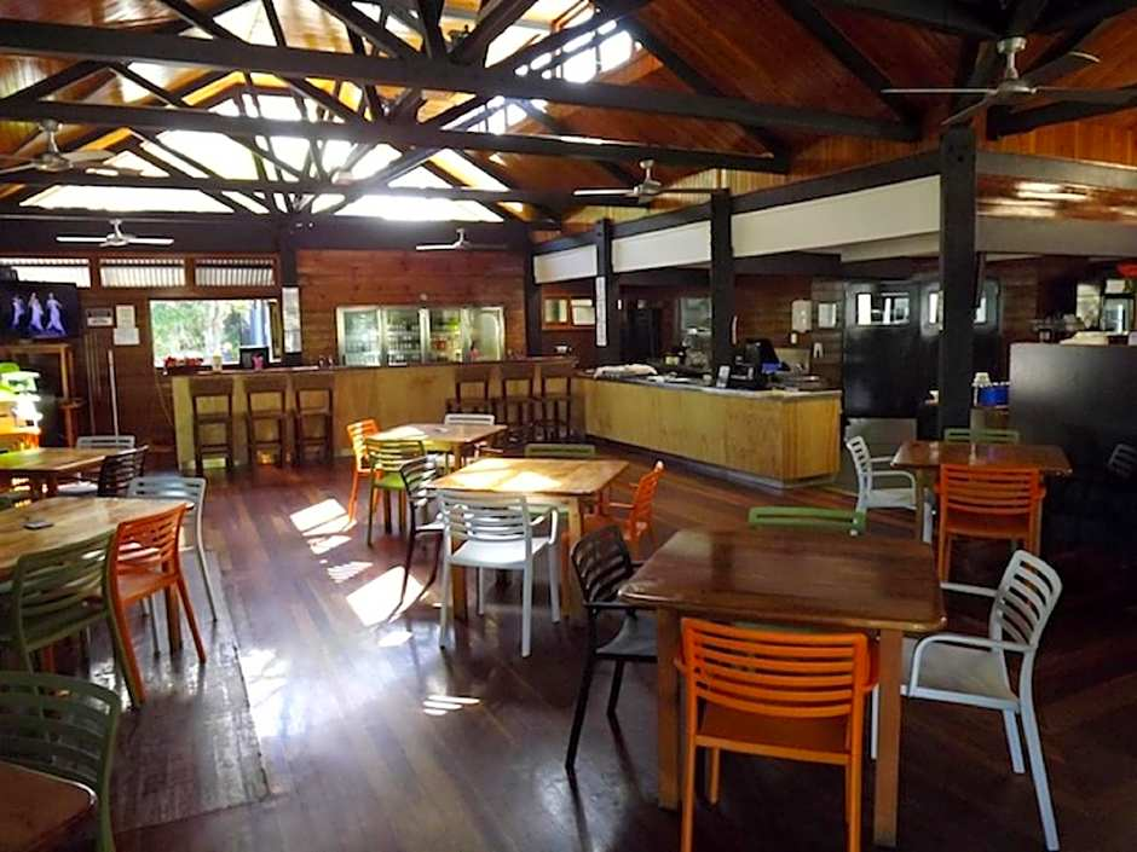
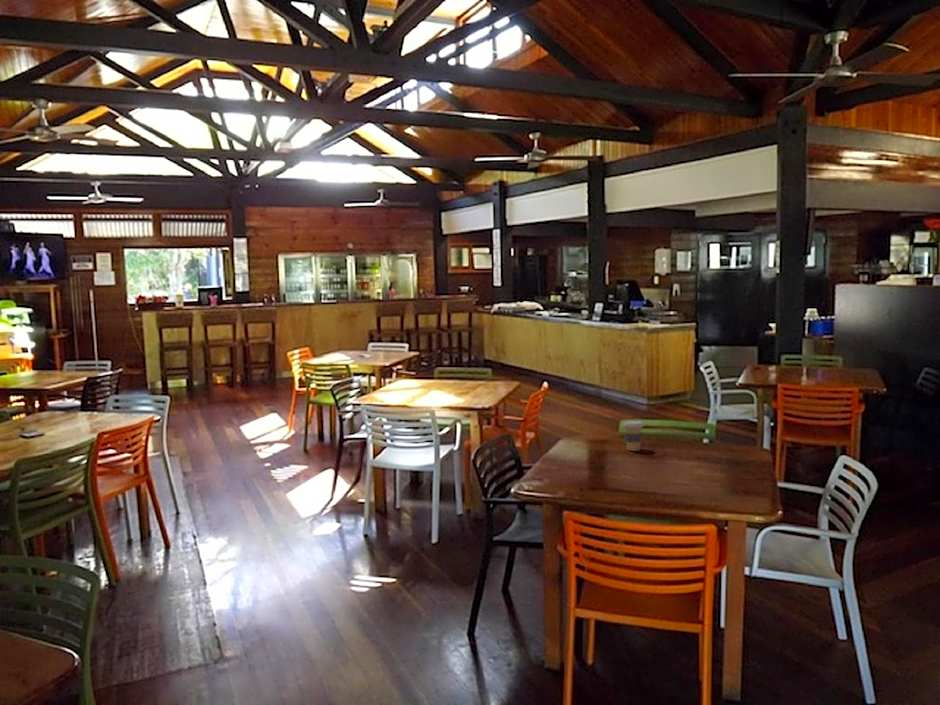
+ coffee cup [622,420,645,452]
